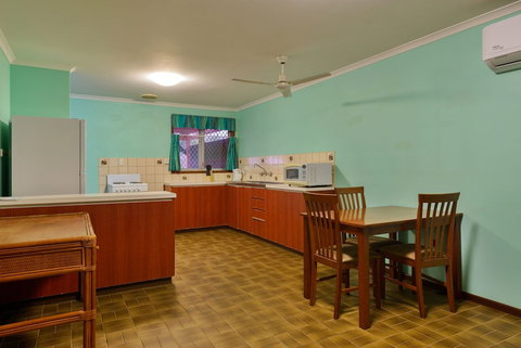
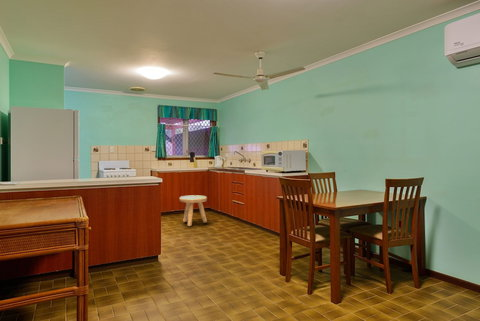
+ stool [179,194,208,227]
